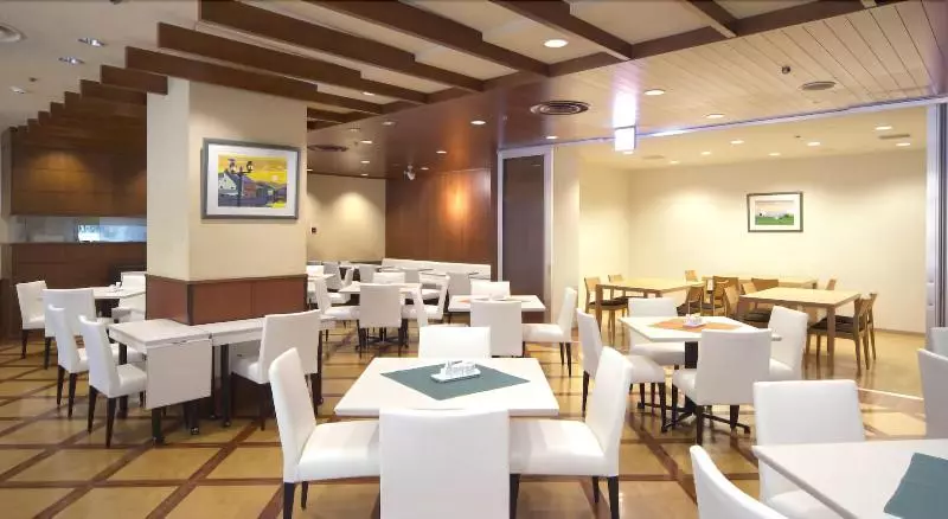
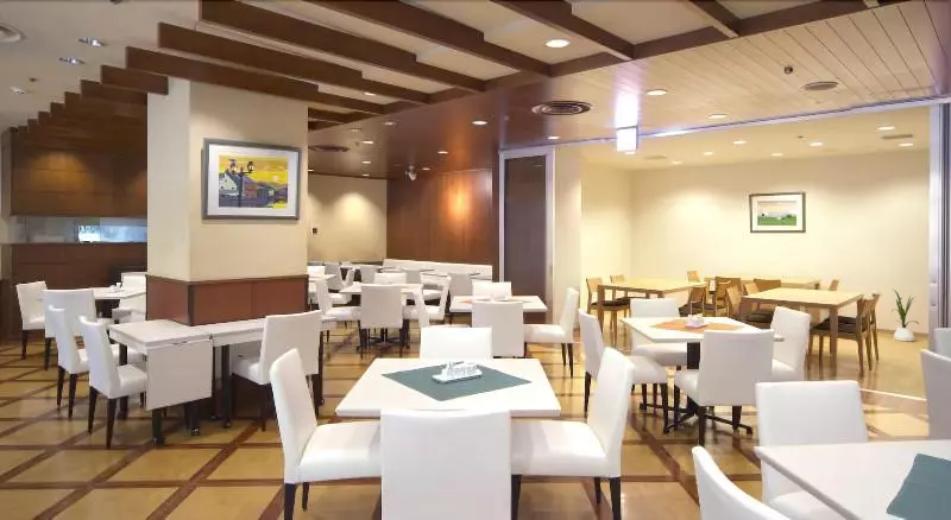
+ house plant [890,288,920,342]
